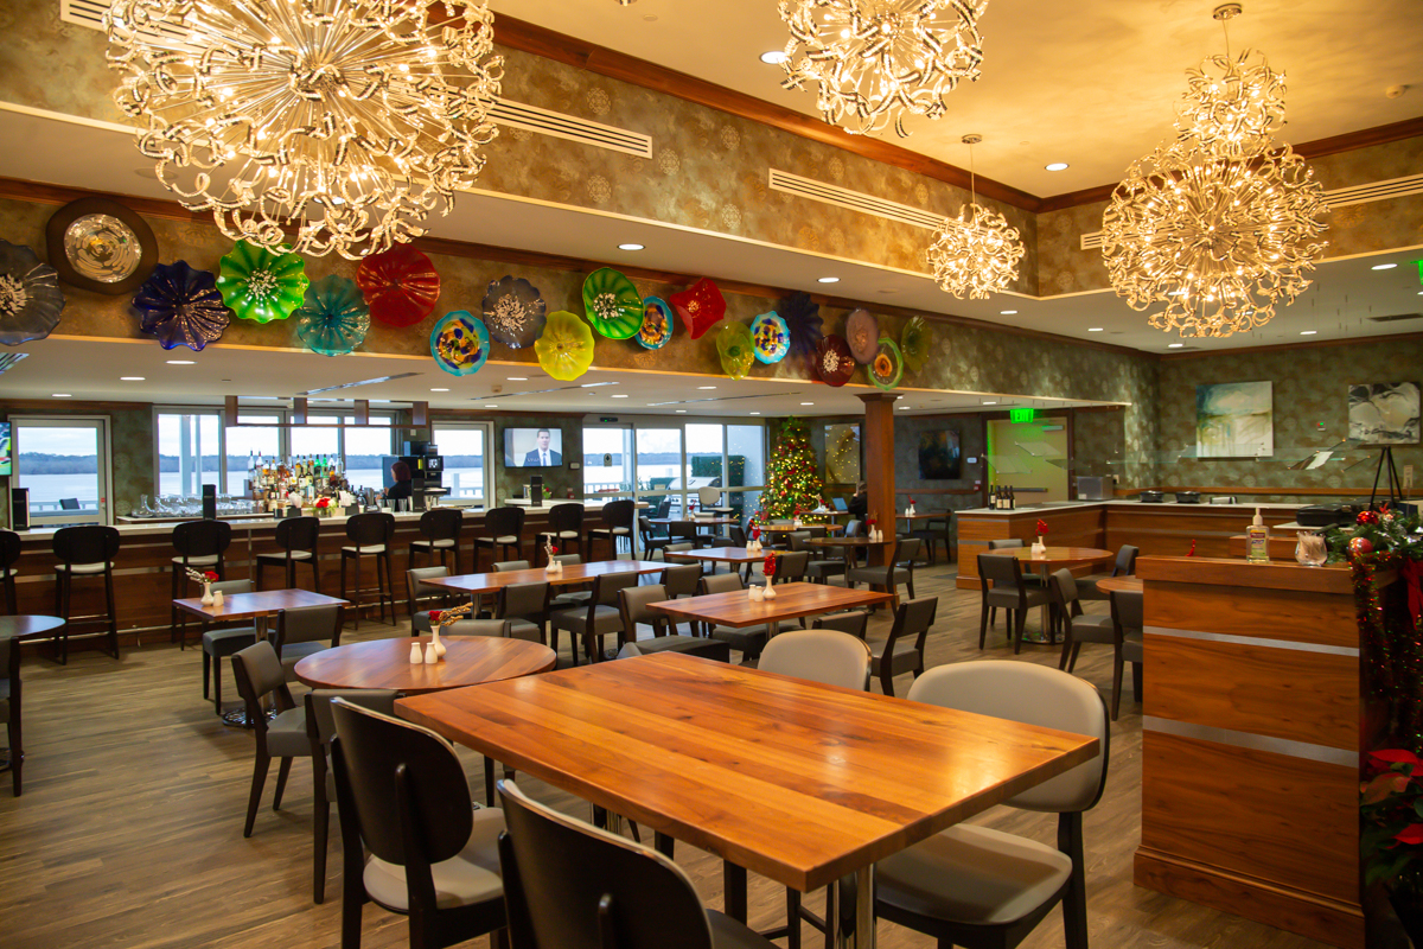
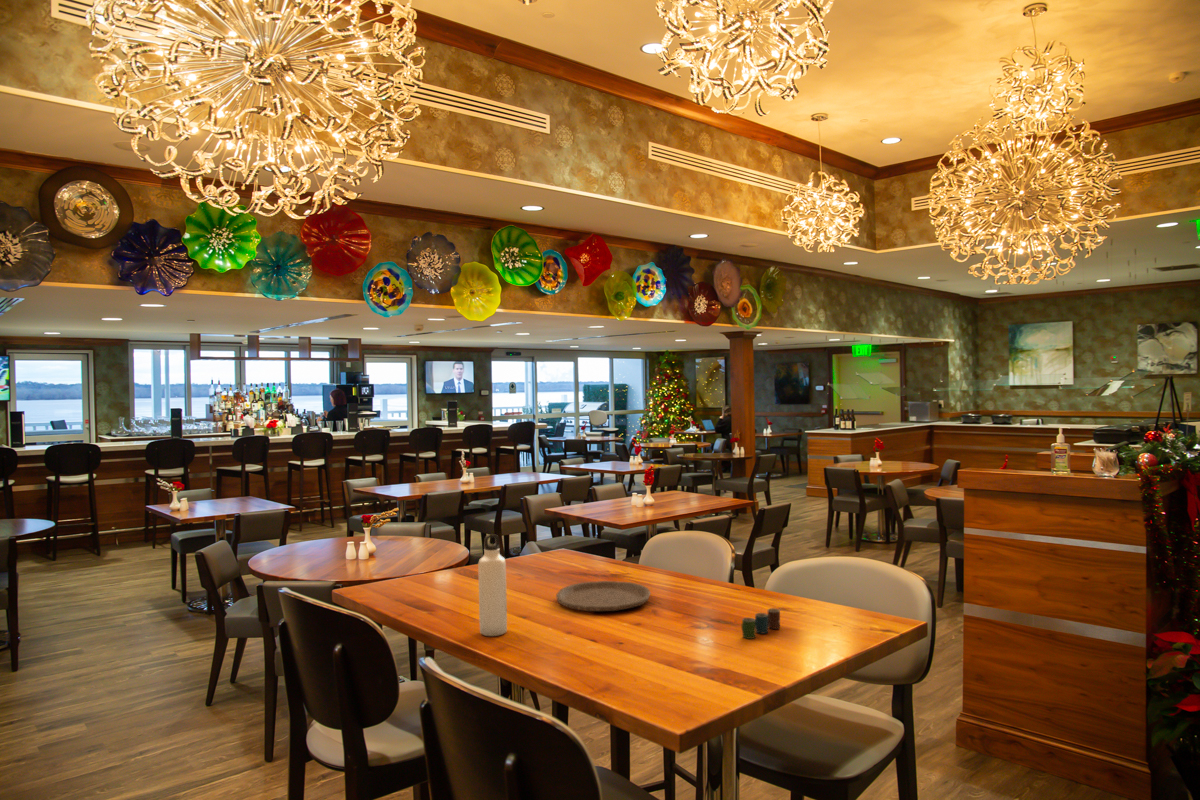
+ plate [555,580,652,612]
+ cup [740,607,781,640]
+ water bottle [477,533,508,637]
